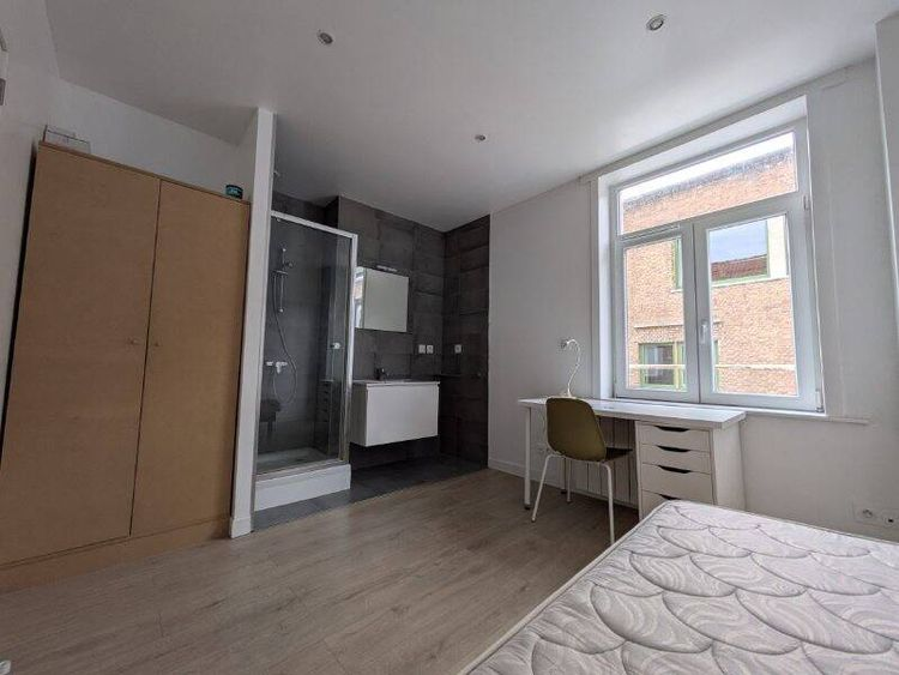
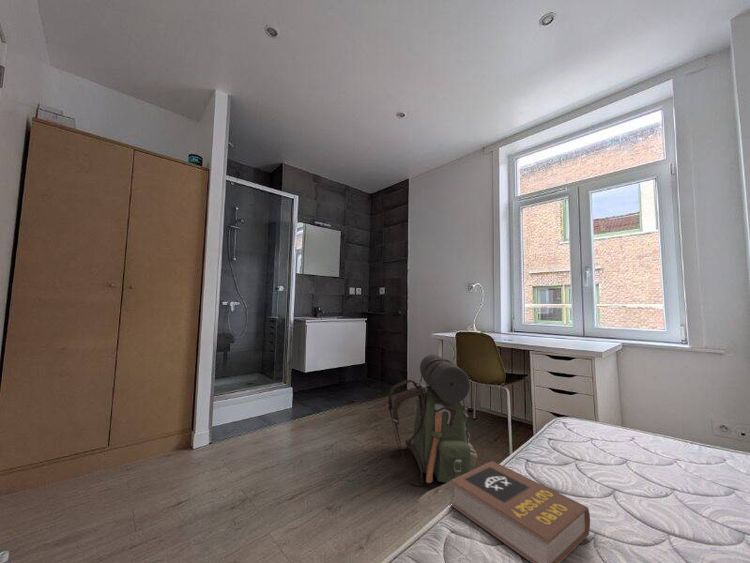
+ backpack [387,354,478,487]
+ book [449,460,591,563]
